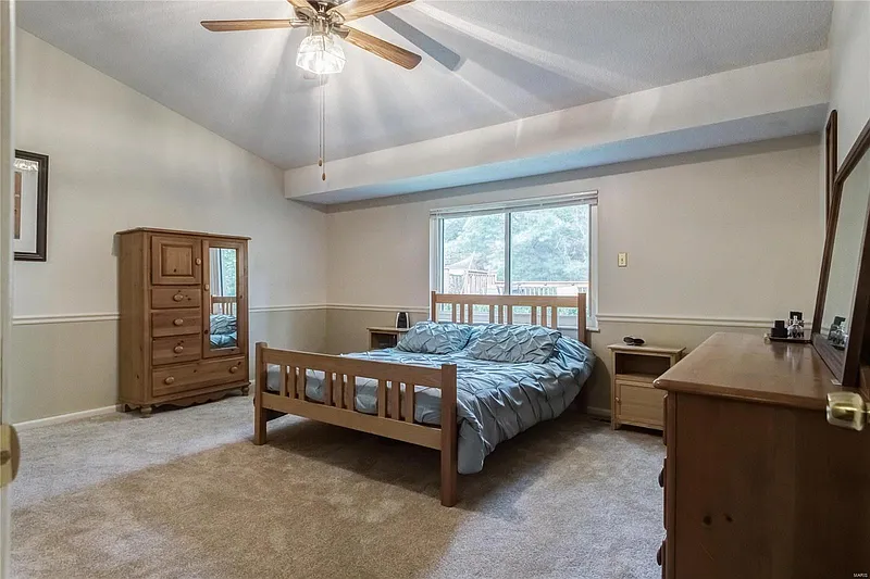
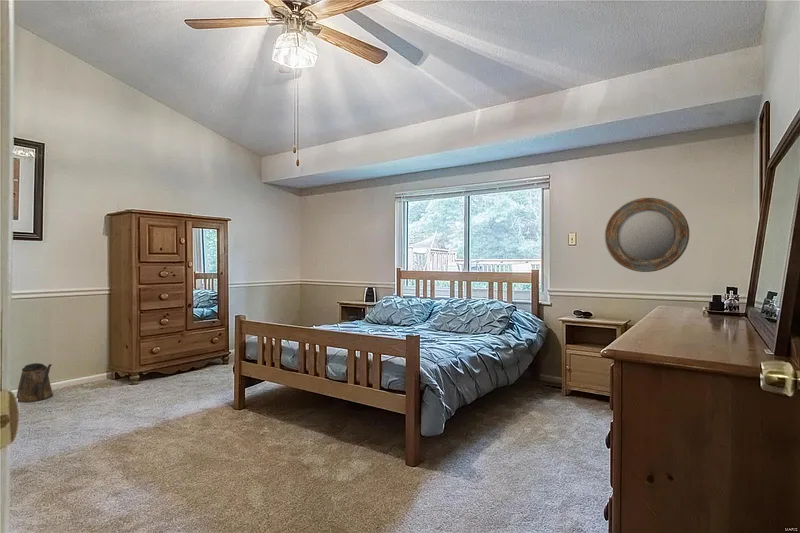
+ watering can [16,362,54,403]
+ home mirror [604,197,690,273]
